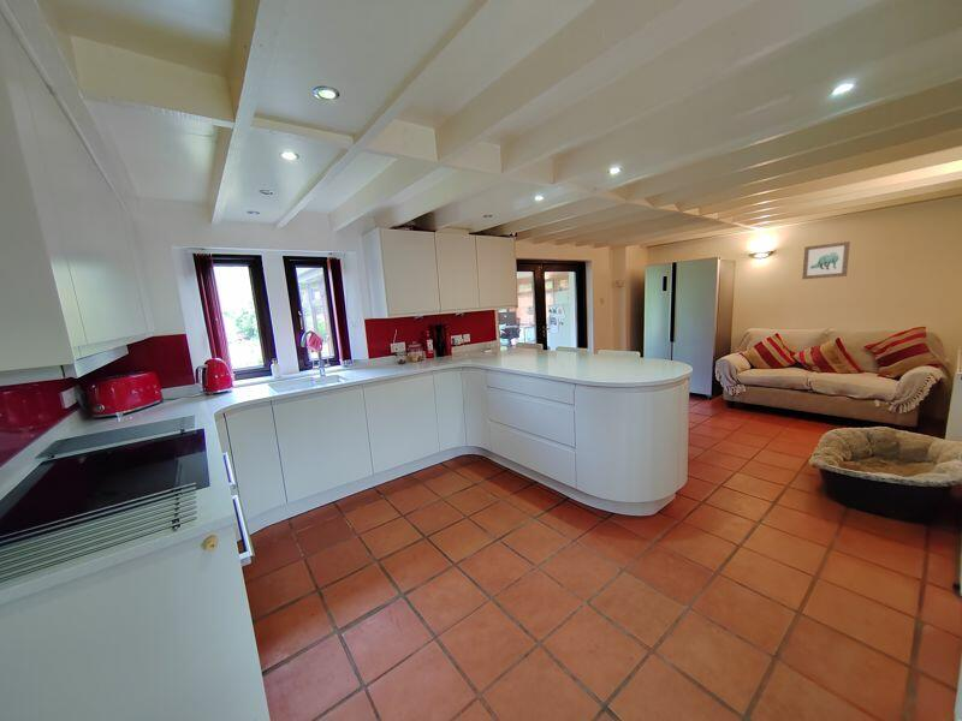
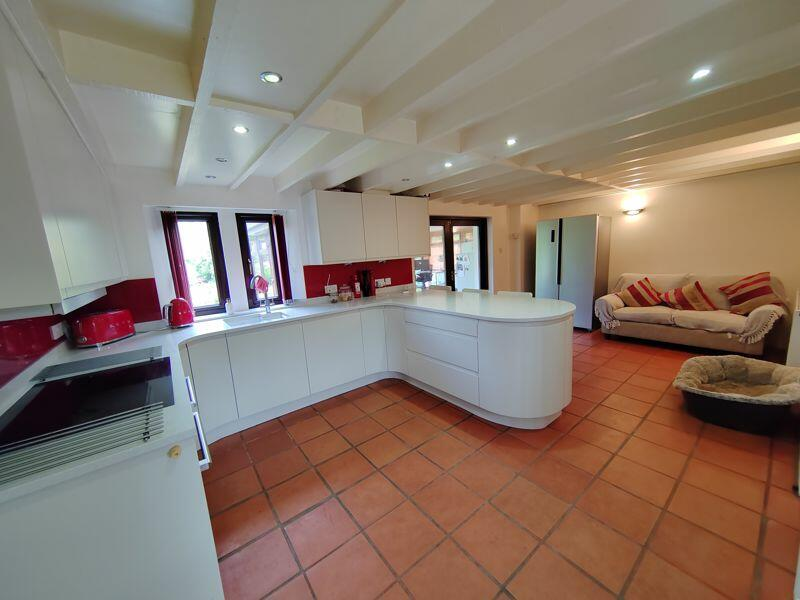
- wall art [801,240,851,280]
